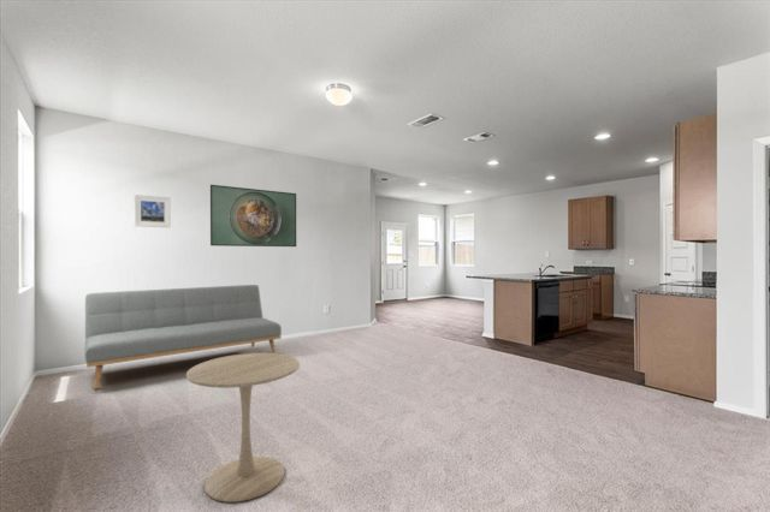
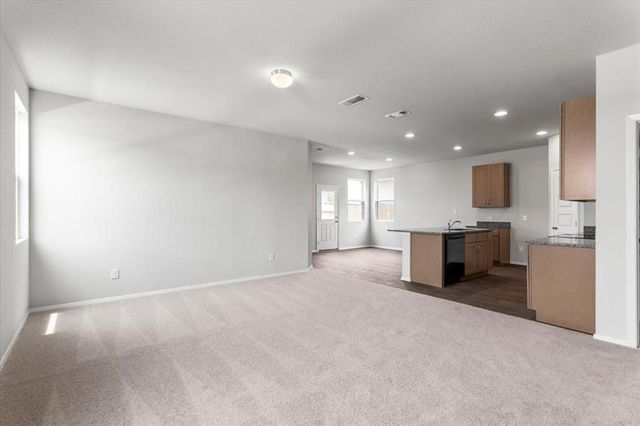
- sofa [83,284,283,391]
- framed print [209,184,297,248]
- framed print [134,194,172,228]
- side table [185,352,301,504]
